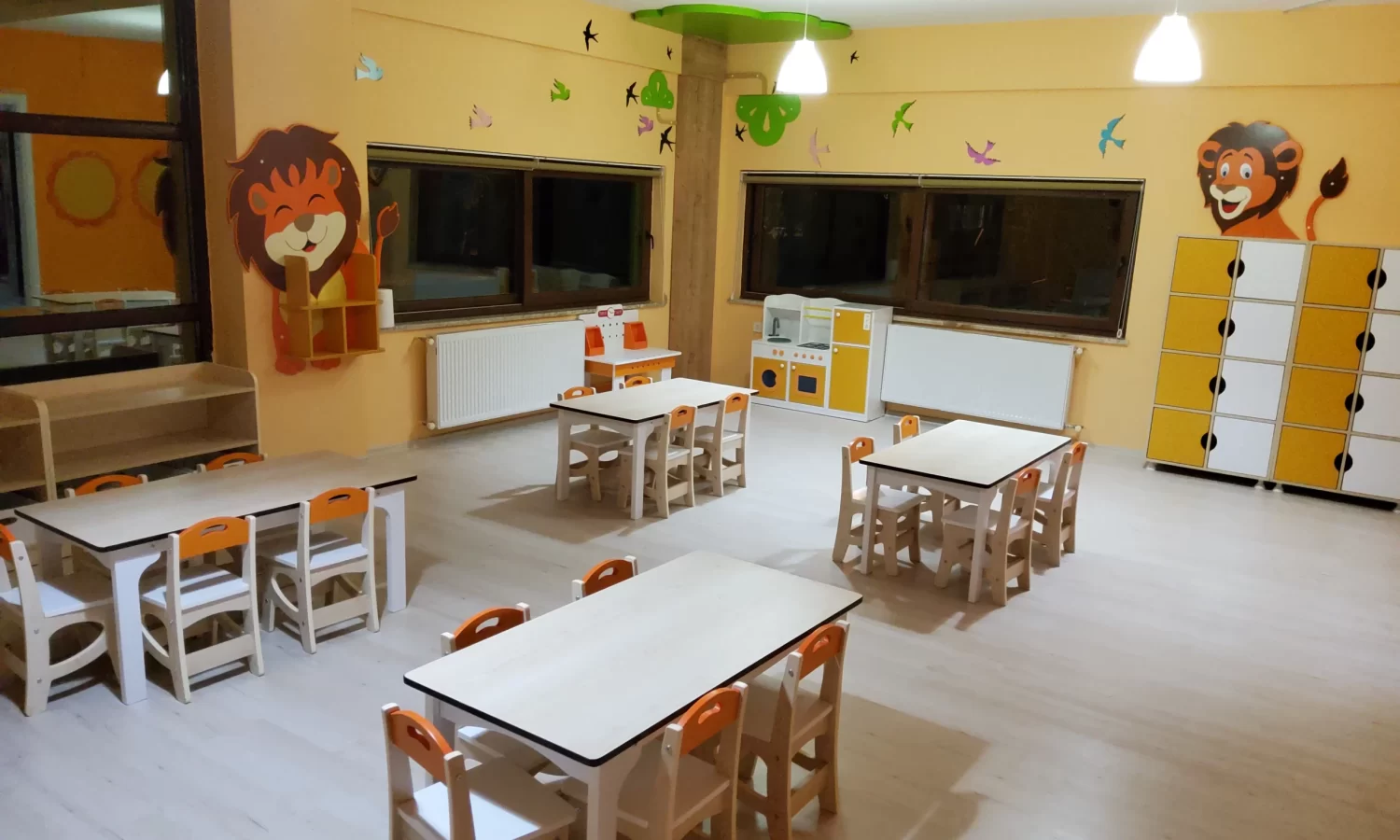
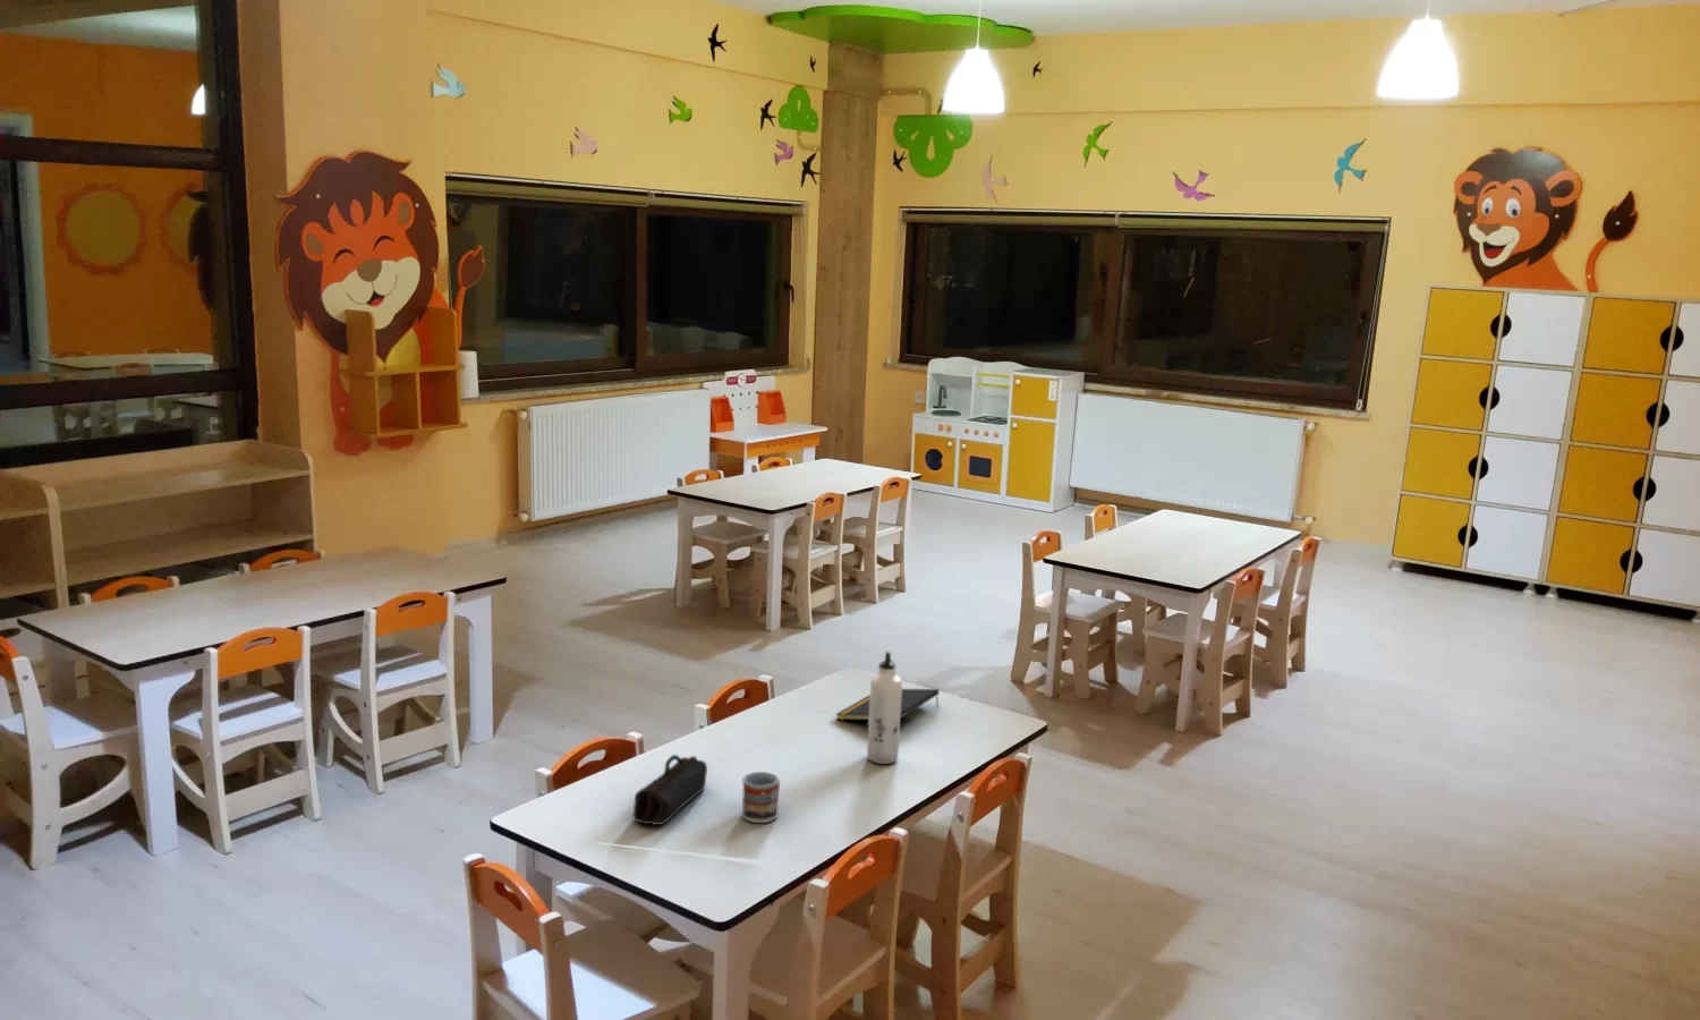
+ cup [741,771,781,824]
+ water bottle [866,650,903,765]
+ pencil case [631,754,708,826]
+ notepad [835,688,941,721]
